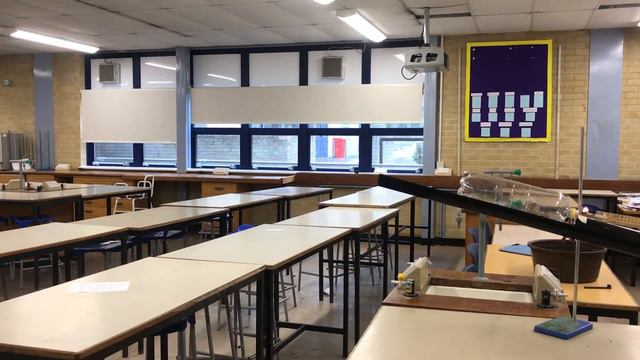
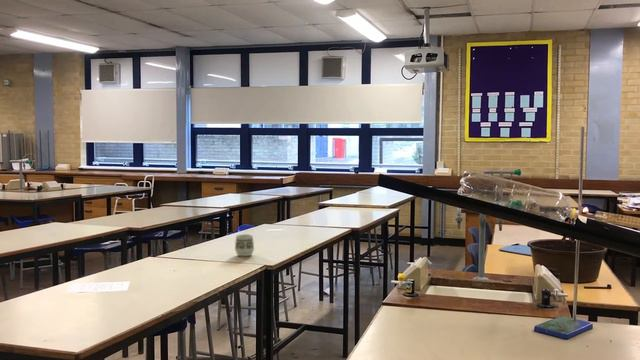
+ cup [234,233,255,257]
